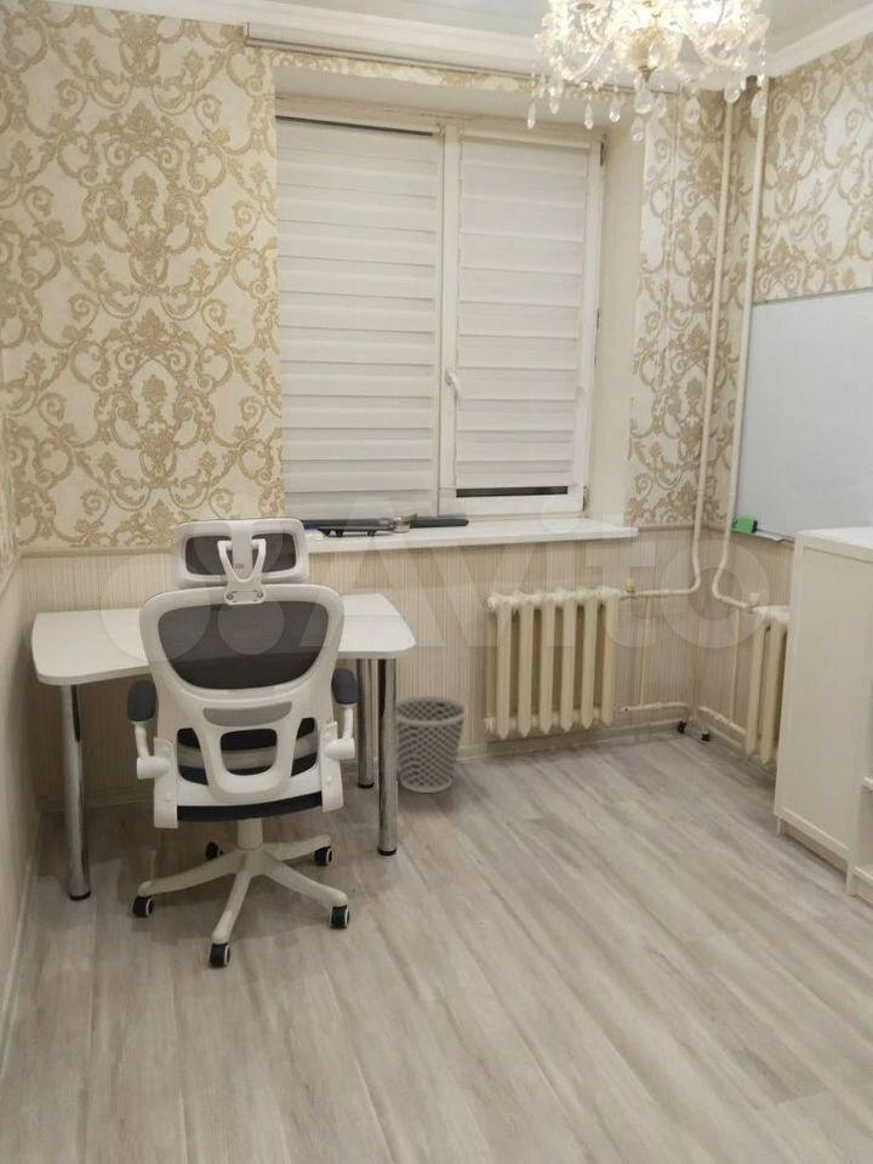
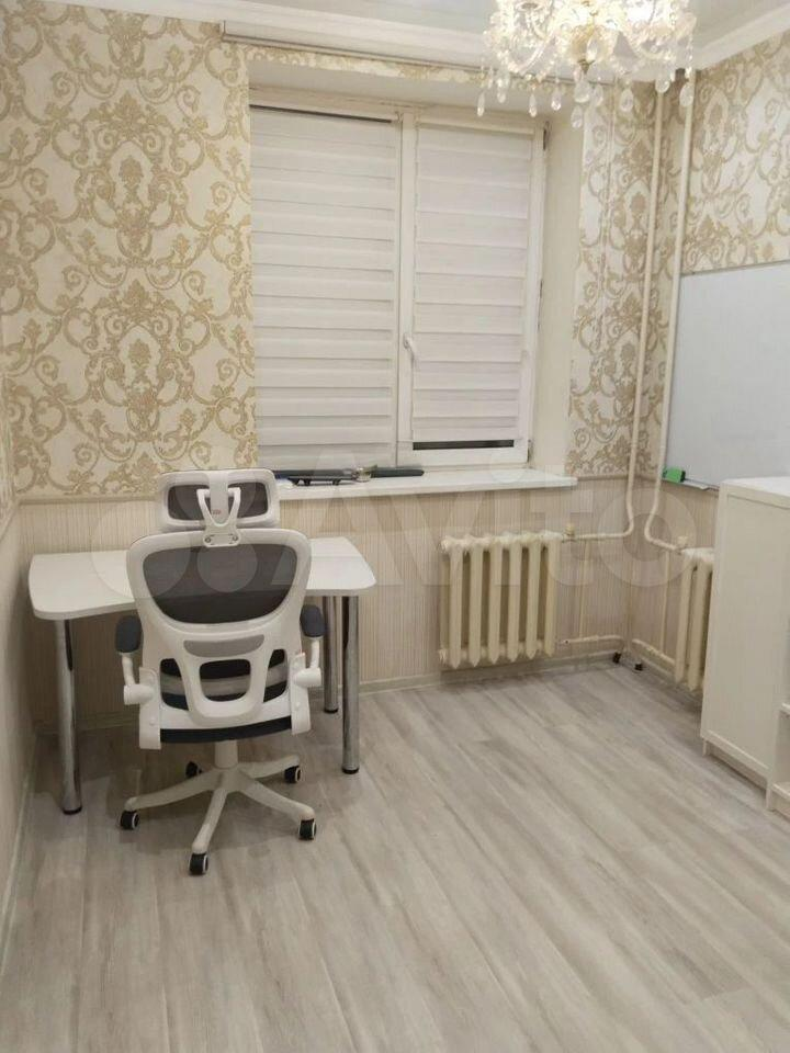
- wastebasket [395,695,469,794]
